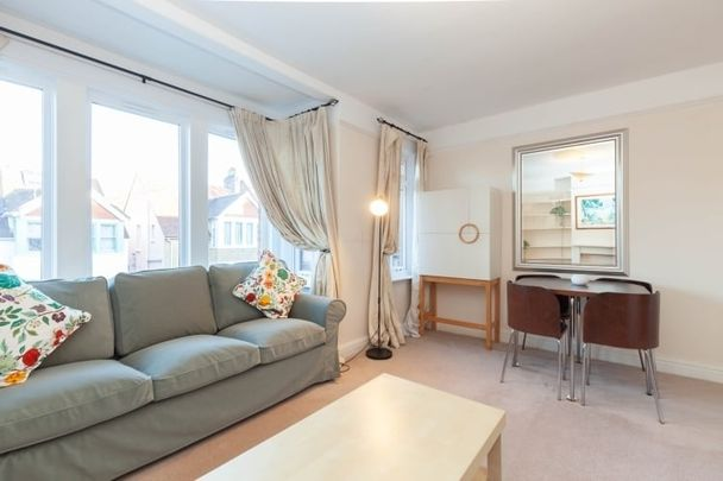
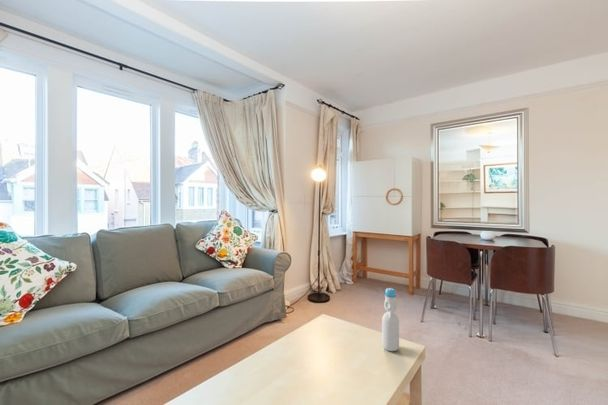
+ bottle [381,287,400,352]
